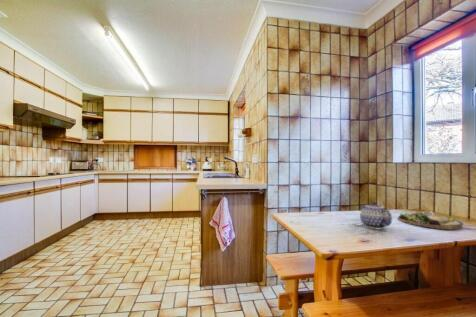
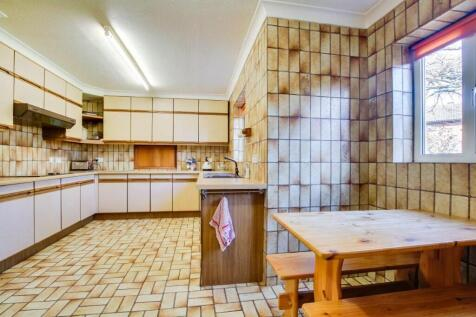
- teapot [359,201,393,230]
- dinner plate [397,209,464,230]
